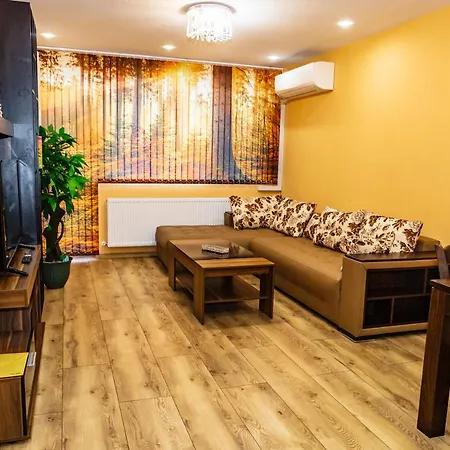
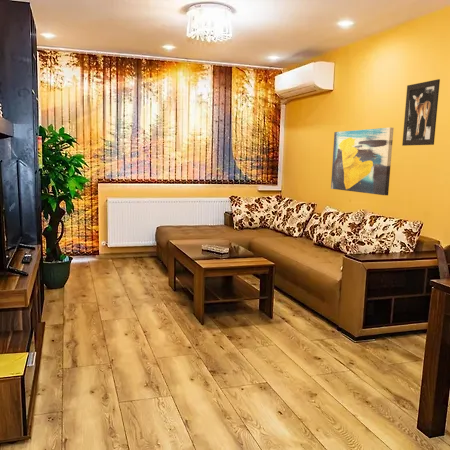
+ wall art [330,127,395,196]
+ wall art [401,78,441,147]
